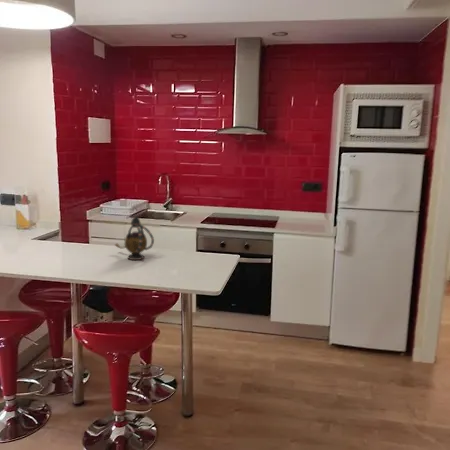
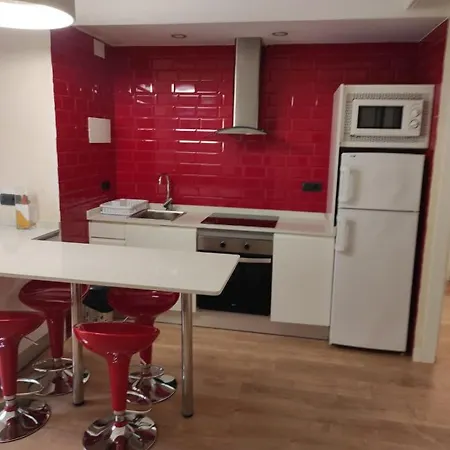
- teapot [114,215,155,261]
